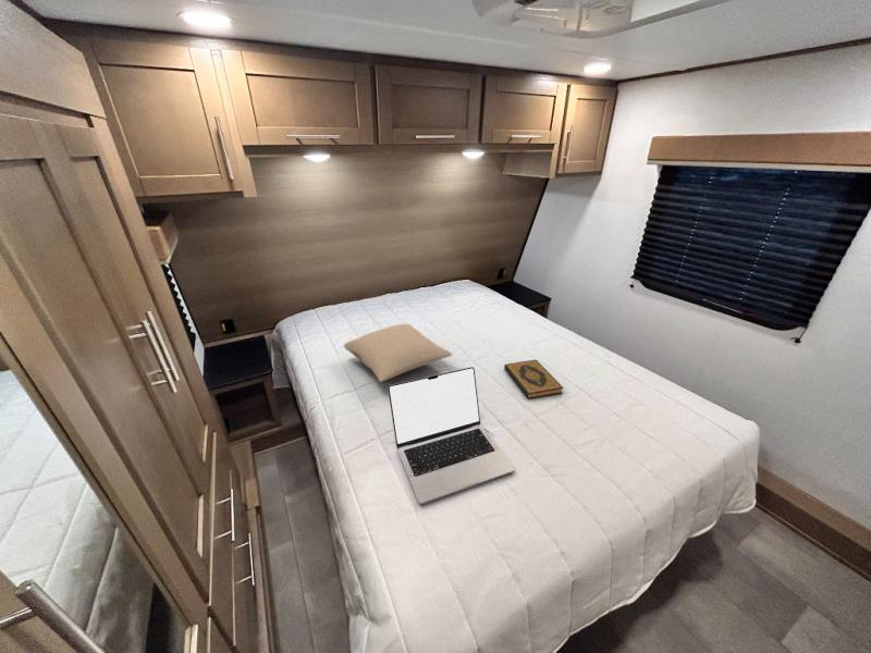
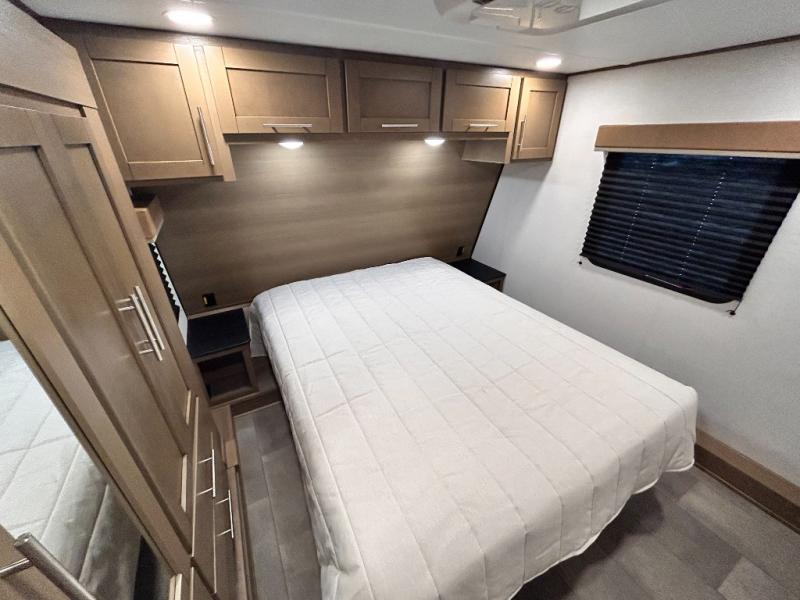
- pillow [343,323,453,383]
- hardback book [503,359,564,399]
- laptop [387,366,515,506]
